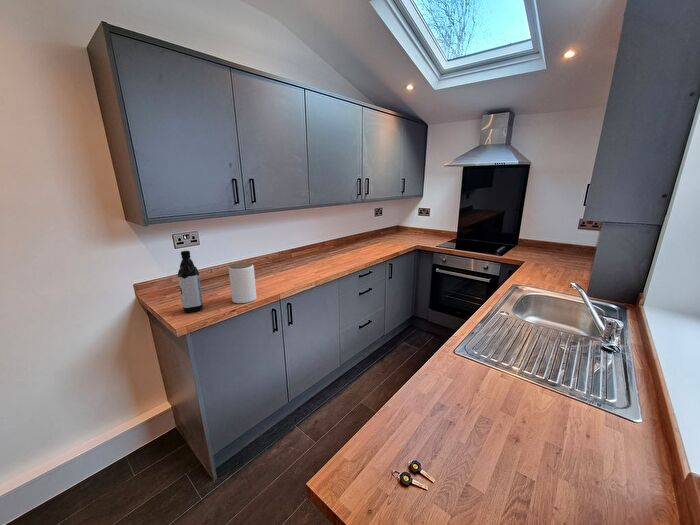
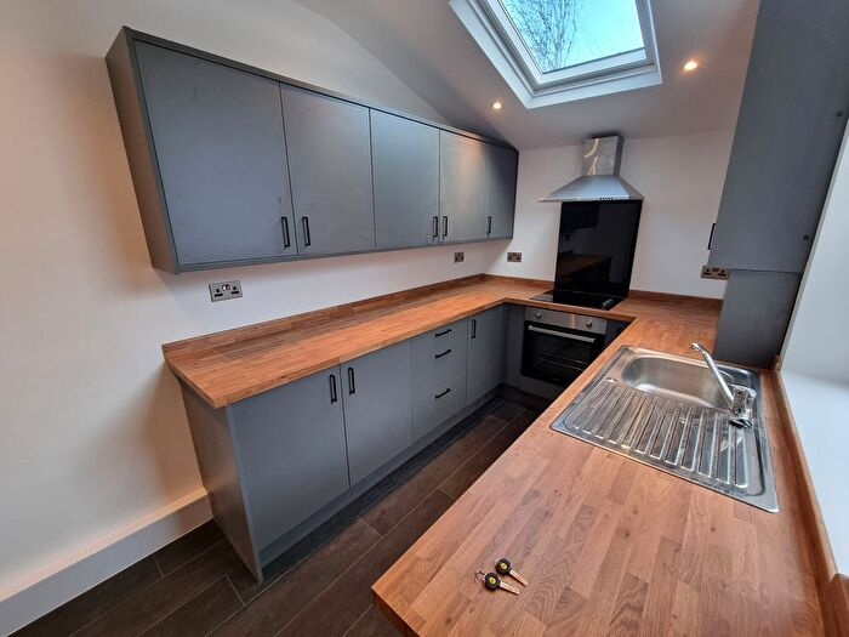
- water bottle [176,250,204,313]
- jar [228,261,257,304]
